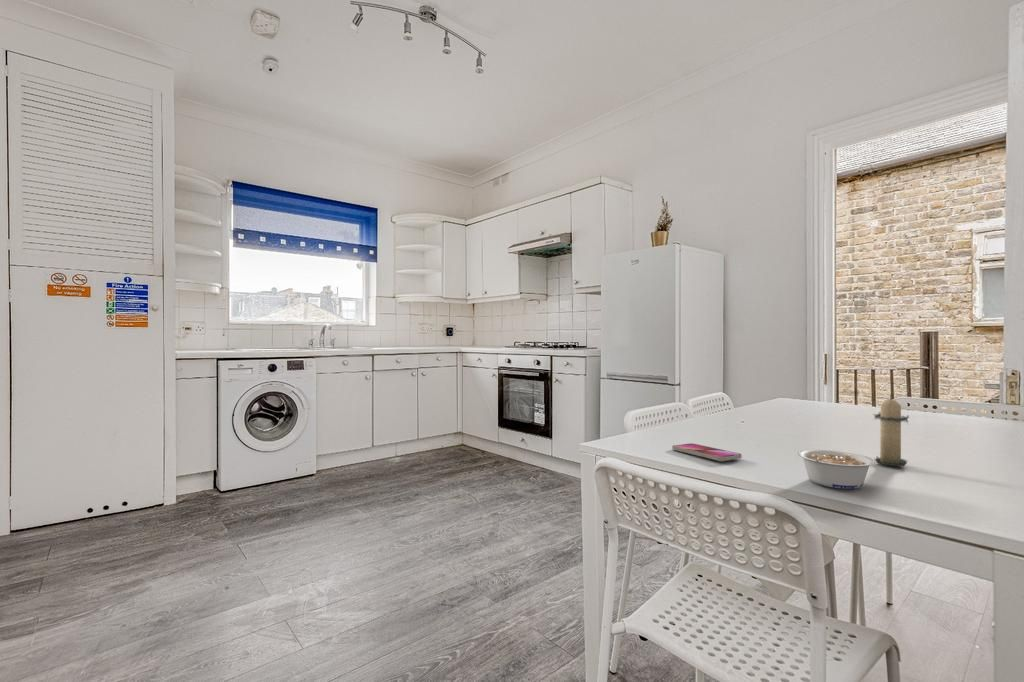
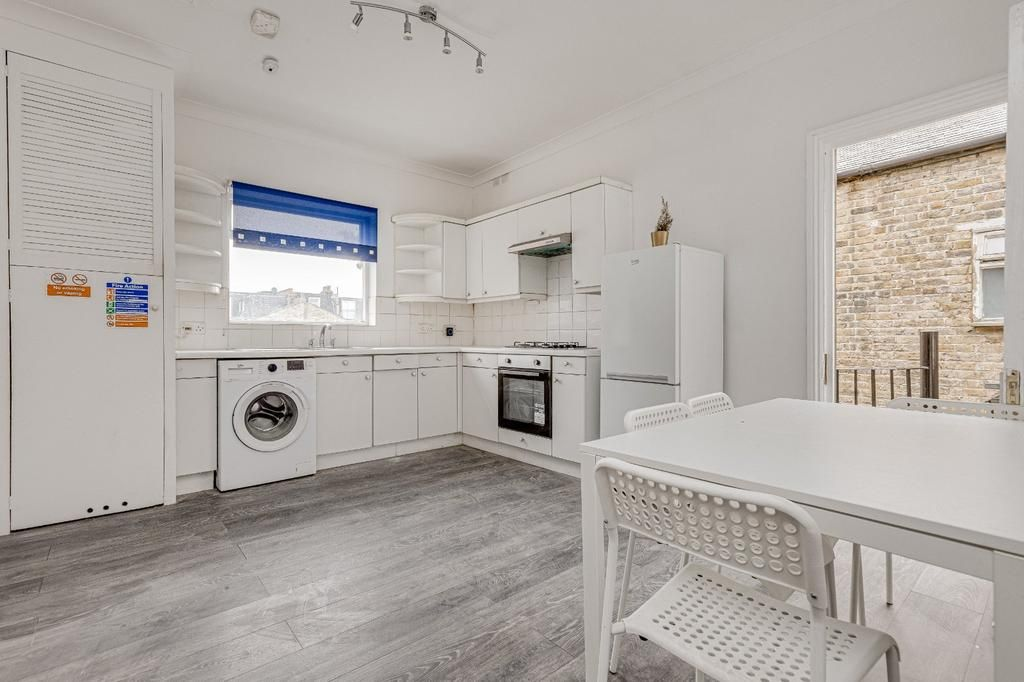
- legume [797,448,876,490]
- smartphone [671,442,743,462]
- candle [873,393,910,467]
